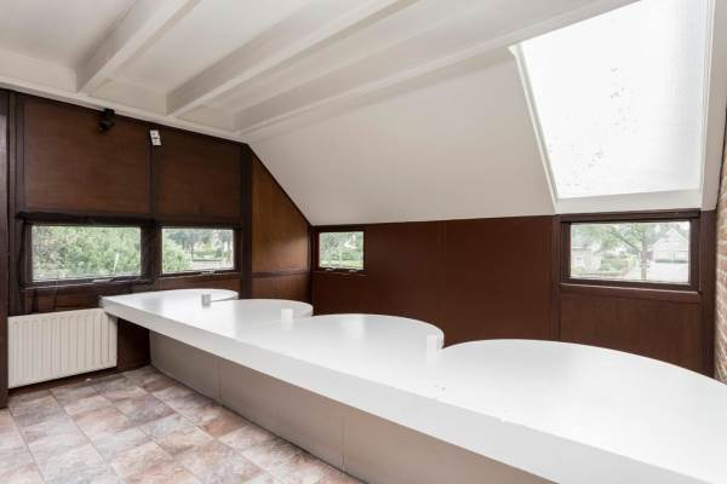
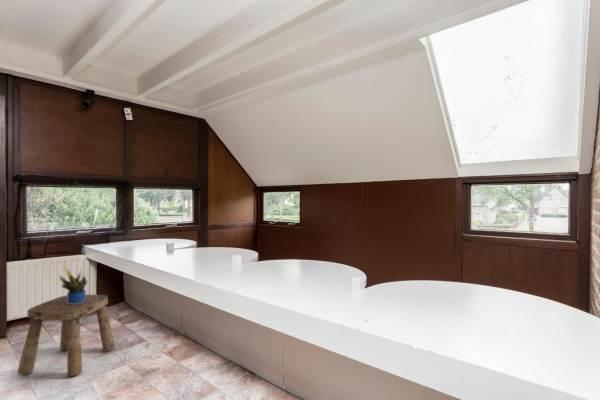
+ potted plant [58,260,88,304]
+ stool [17,294,116,377]
